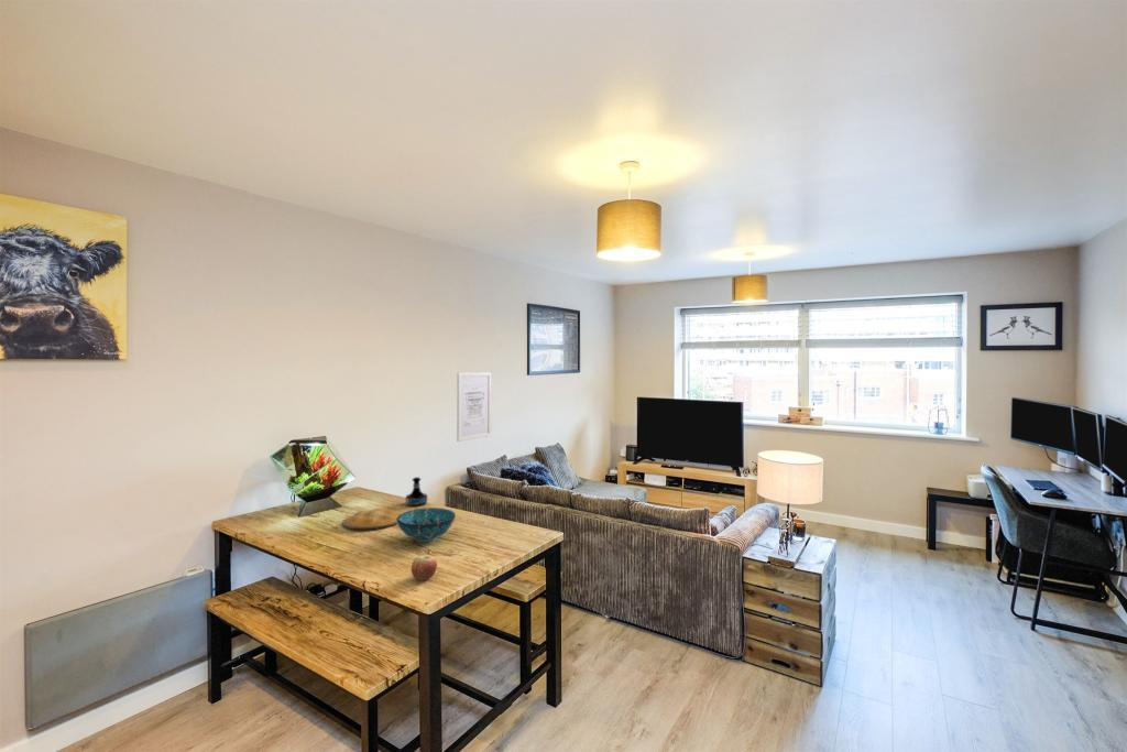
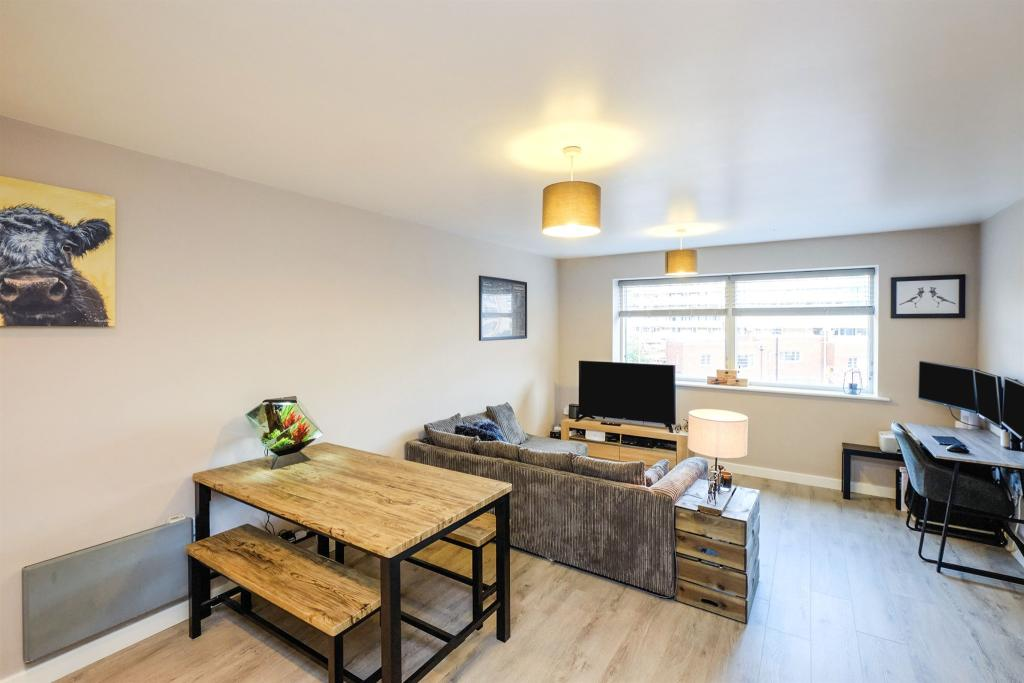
- tequila bottle [405,476,428,508]
- plate [341,508,401,531]
- wall art [456,371,493,443]
- apple [411,554,438,581]
- decorative bowl [396,506,457,543]
